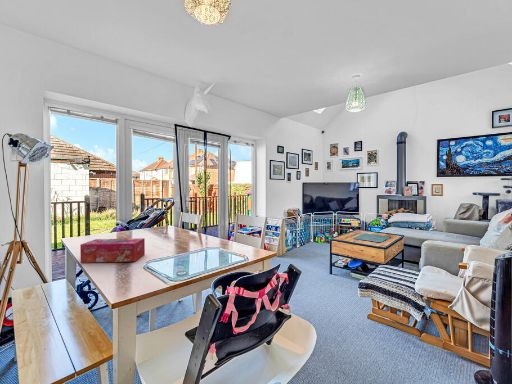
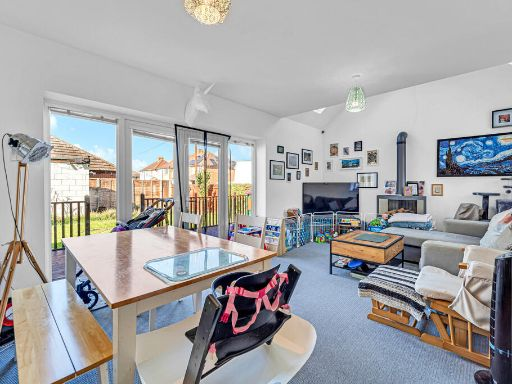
- tissue box [79,237,146,264]
